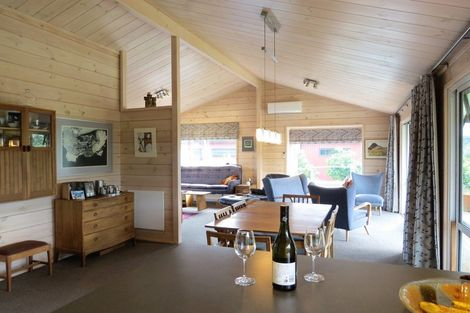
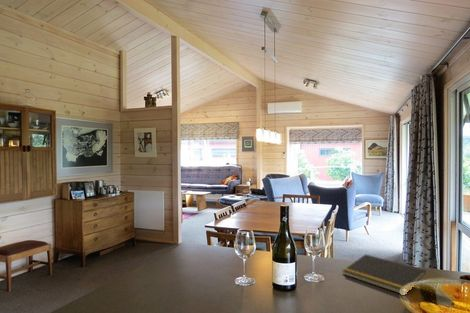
+ notepad [342,253,427,294]
